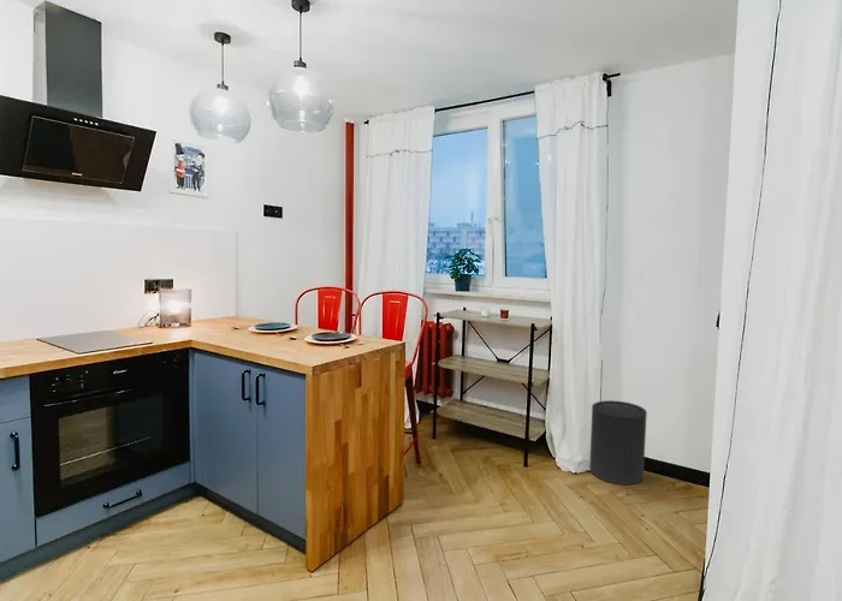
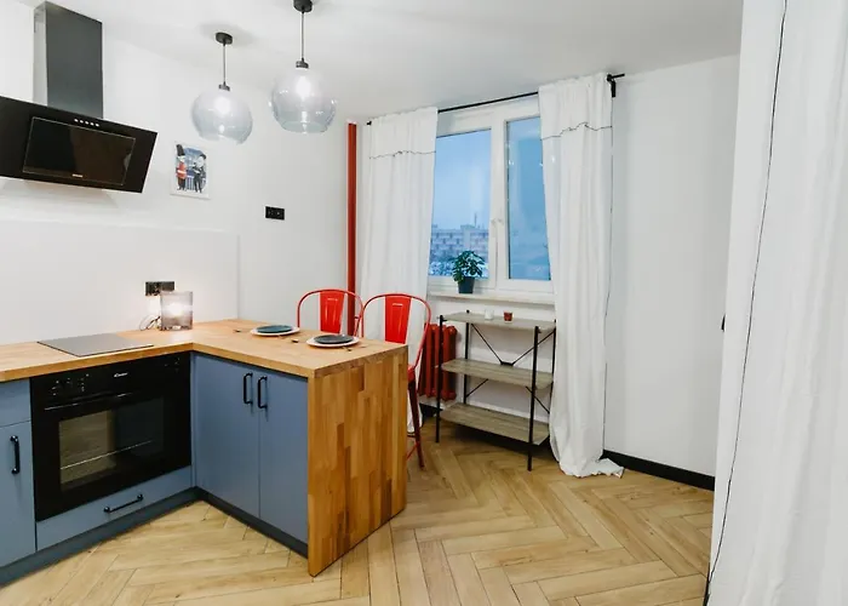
- trash can [588,399,648,486]
